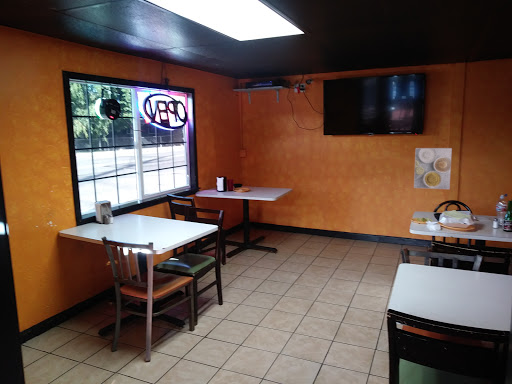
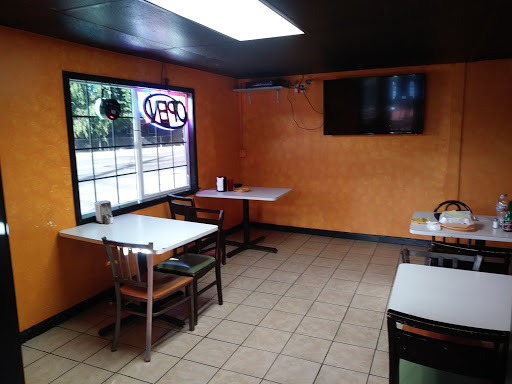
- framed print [413,147,453,190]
